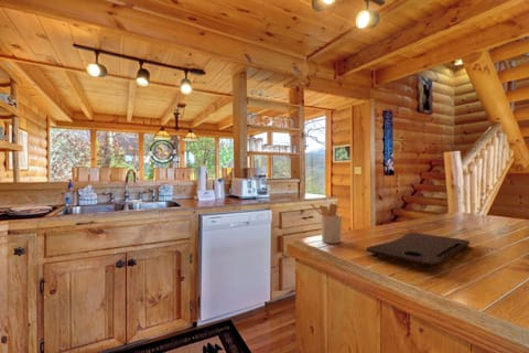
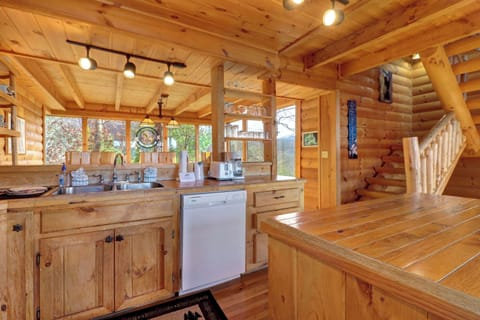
- cutting board [365,232,471,268]
- utensil holder [310,202,343,245]
